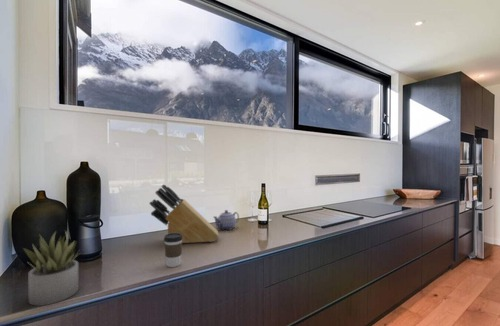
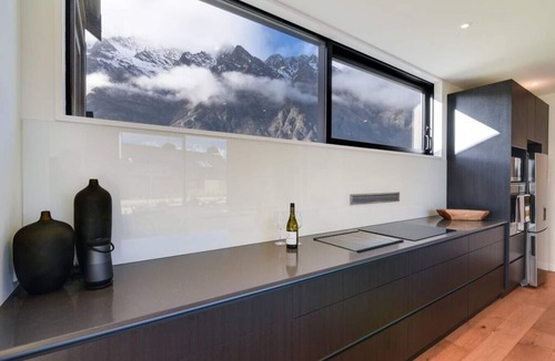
- knife block [148,184,220,244]
- teapot [212,209,240,231]
- coffee cup [163,233,183,268]
- succulent plant [22,229,80,307]
